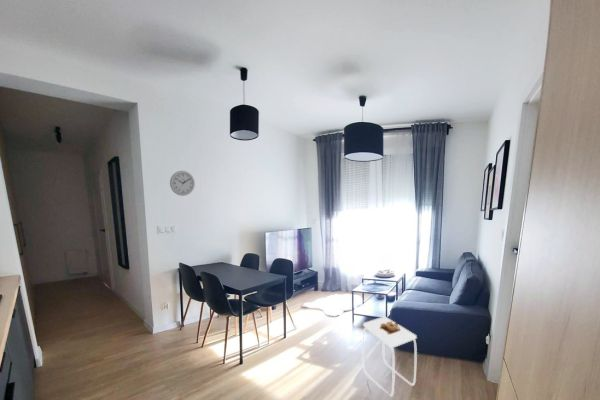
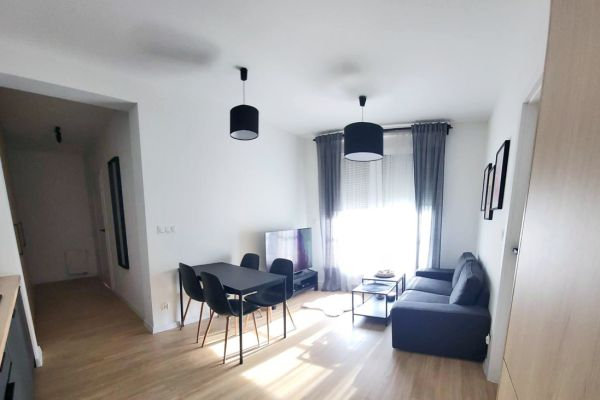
- side table [361,315,418,398]
- wall clock [169,170,196,197]
